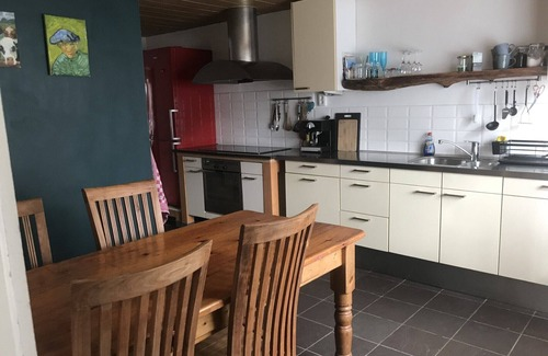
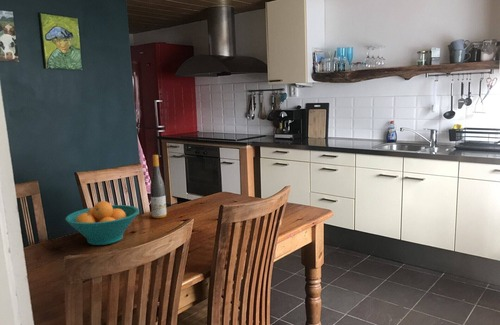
+ fruit bowl [64,200,140,246]
+ wine bottle [149,154,168,219]
